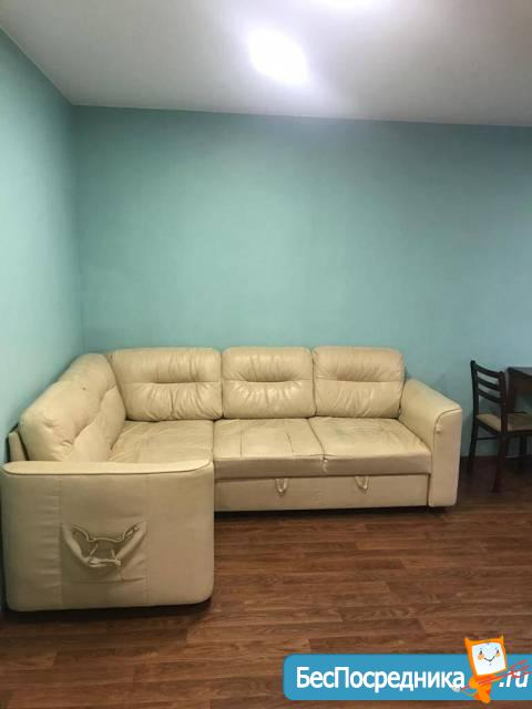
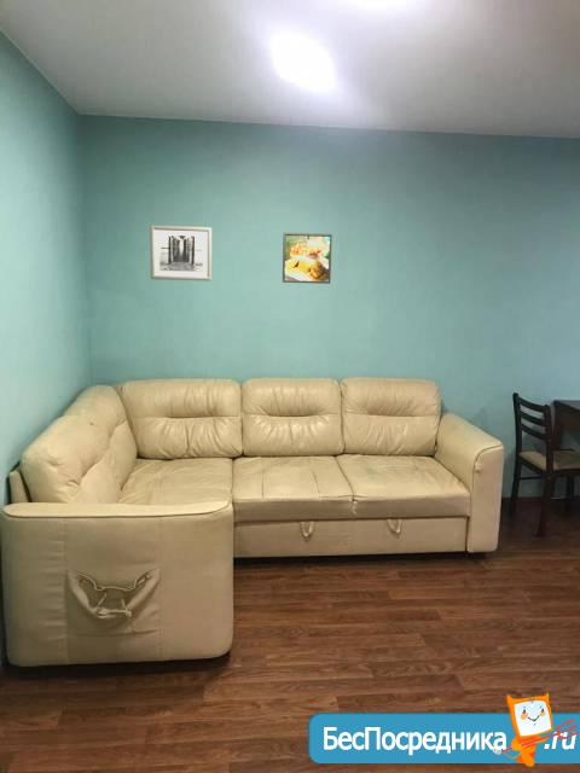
+ wall art [149,225,213,281]
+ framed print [282,231,334,285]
